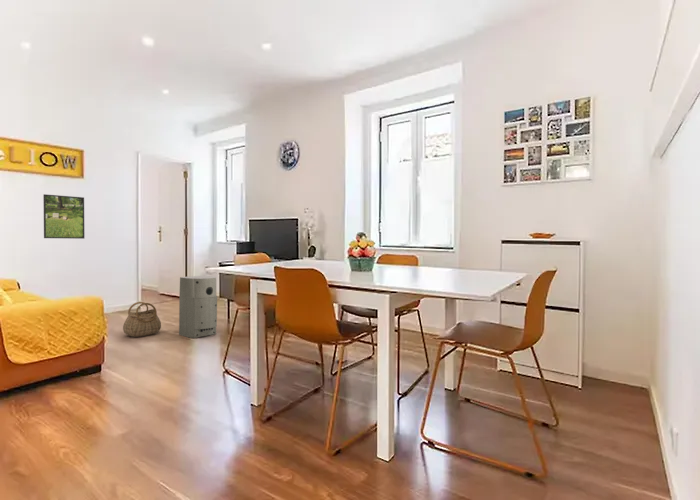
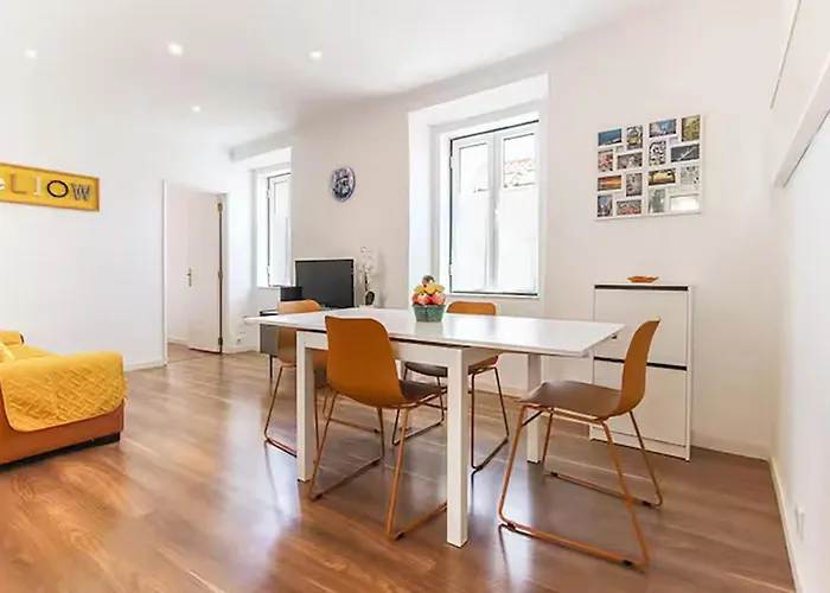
- air purifier [178,275,218,339]
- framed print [42,193,85,240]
- basket [122,301,162,338]
